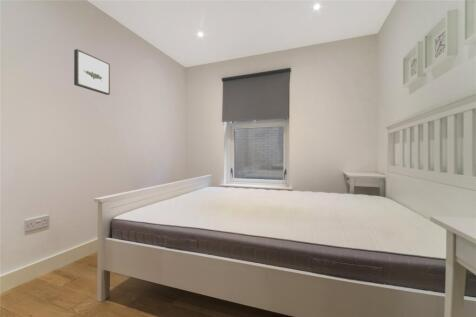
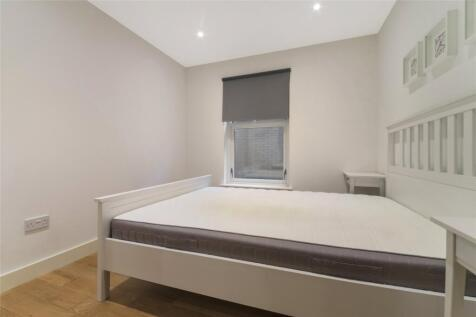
- wall art [73,48,111,96]
